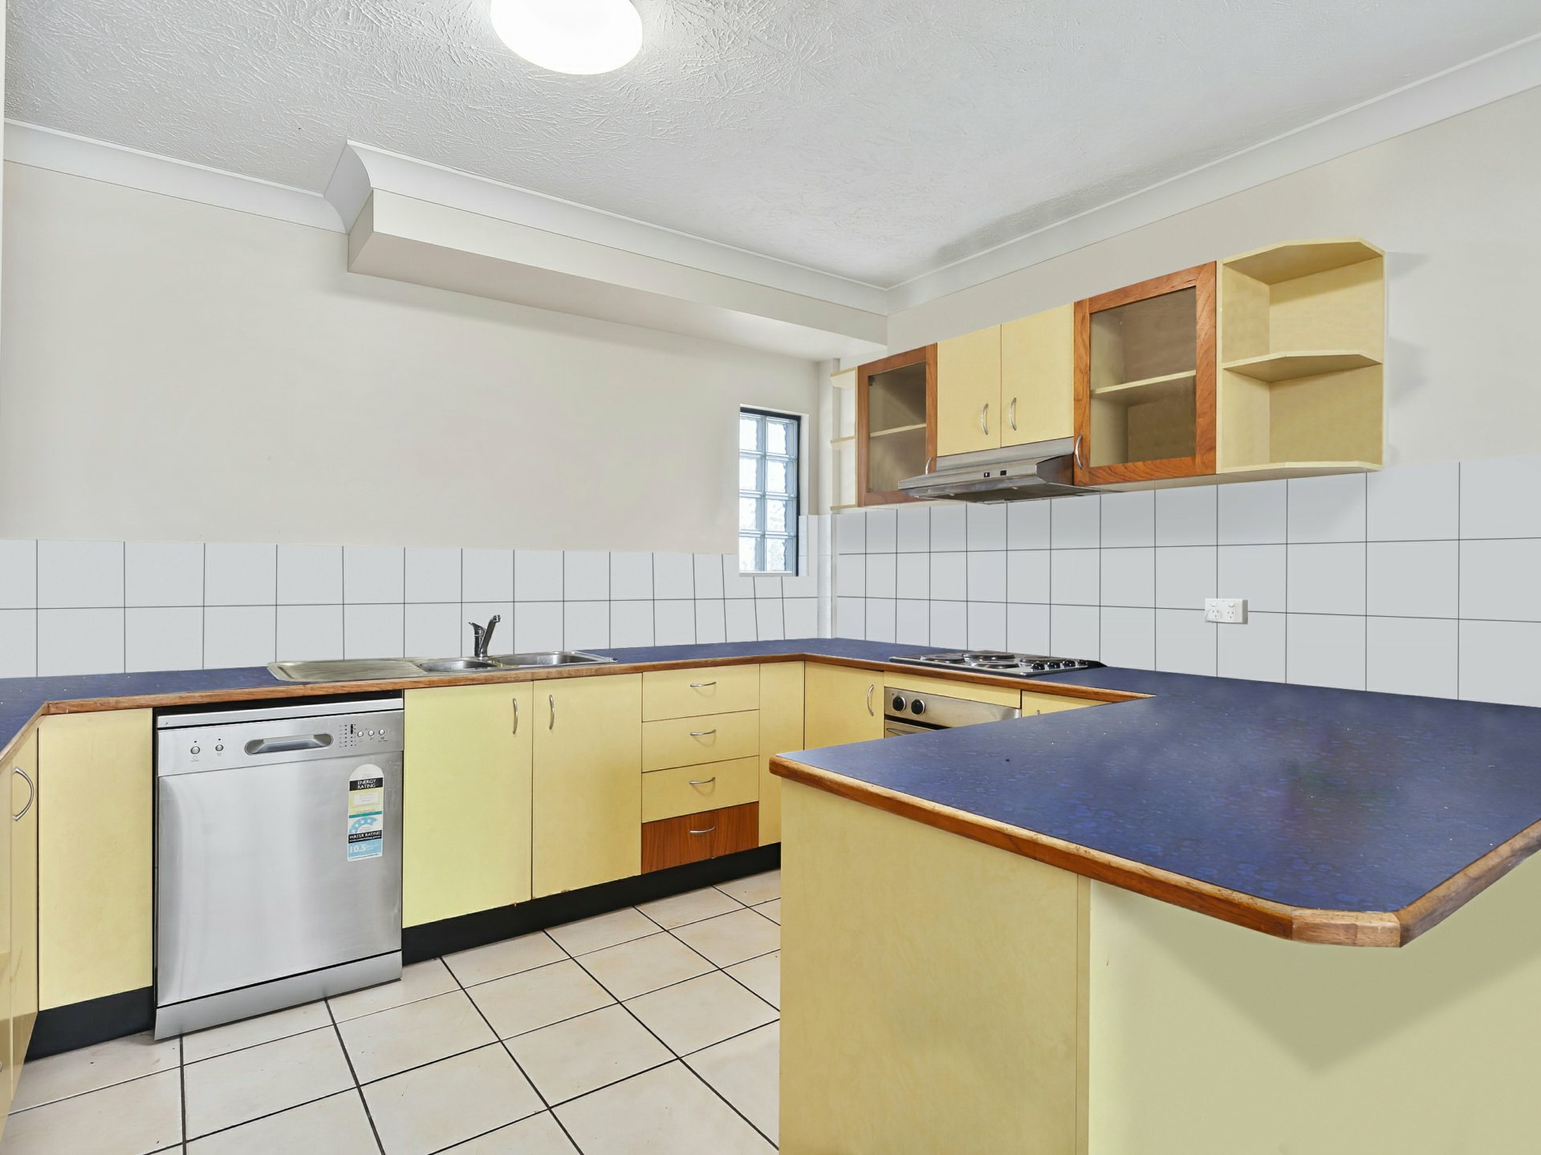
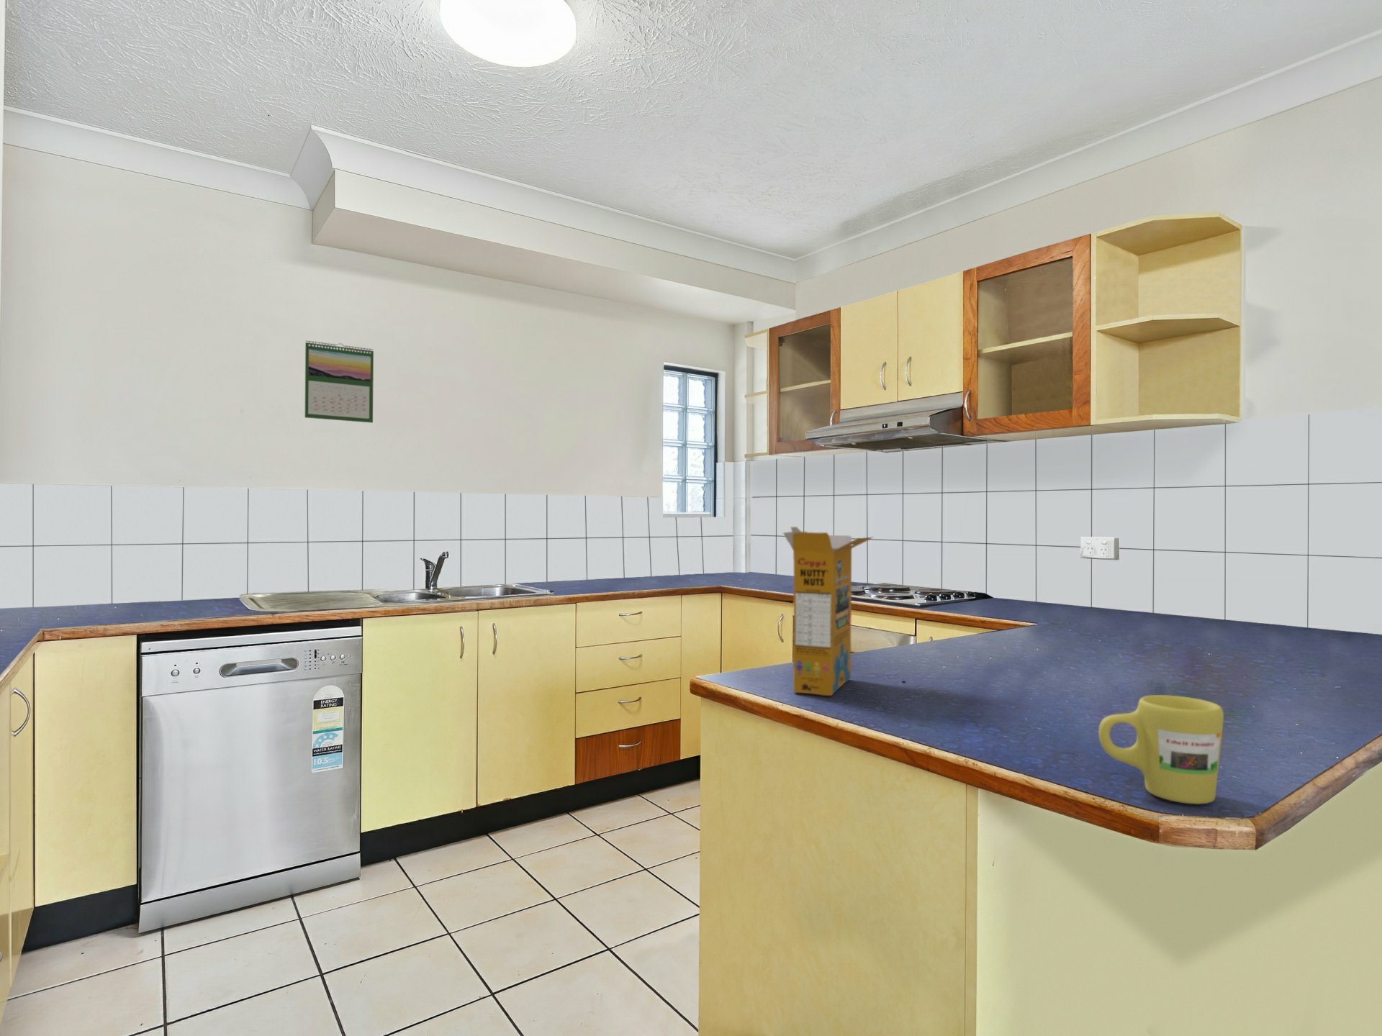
+ calendar [304,340,374,423]
+ cereal box [782,526,874,696]
+ mug [1098,694,1224,805]
